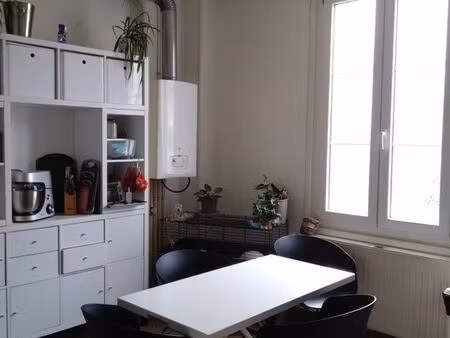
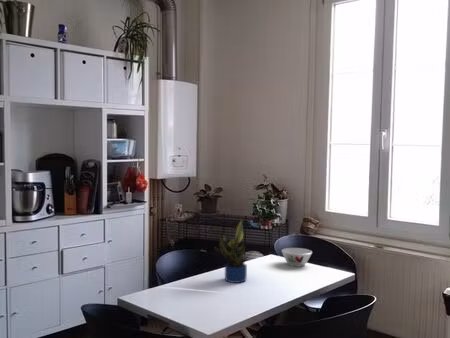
+ potted plant [214,218,254,284]
+ bowl [281,247,313,268]
